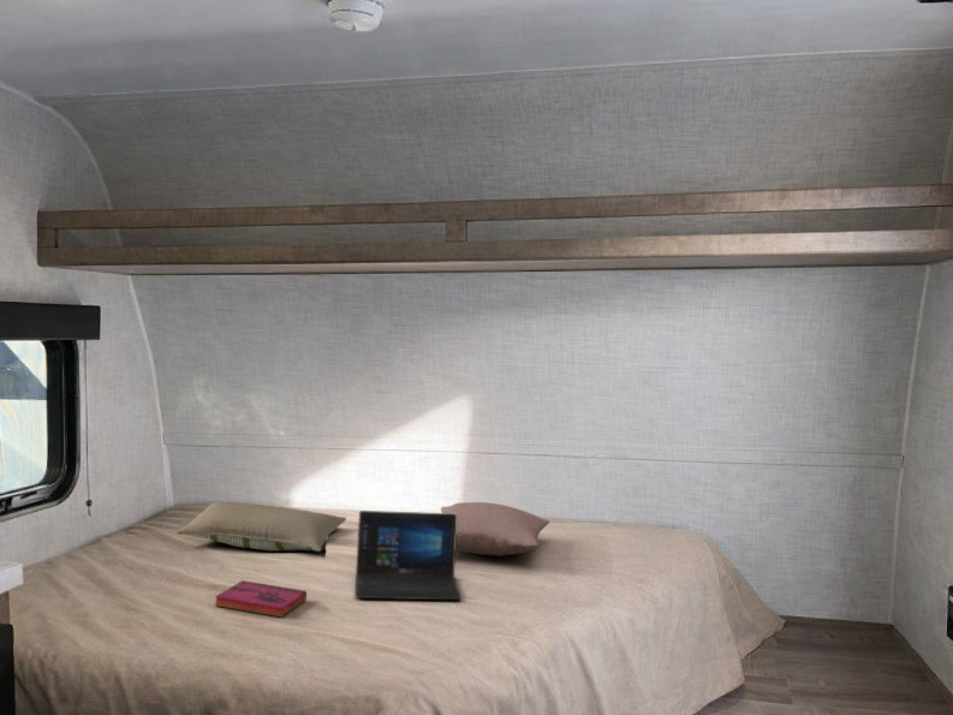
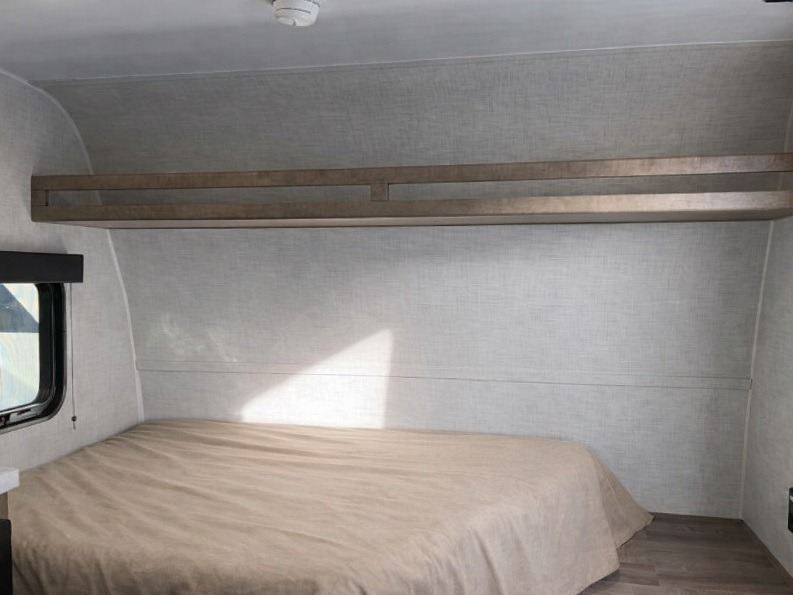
- pillow [175,501,347,553]
- hardback book [214,579,308,619]
- pillow [440,501,550,556]
- laptop [355,510,463,601]
